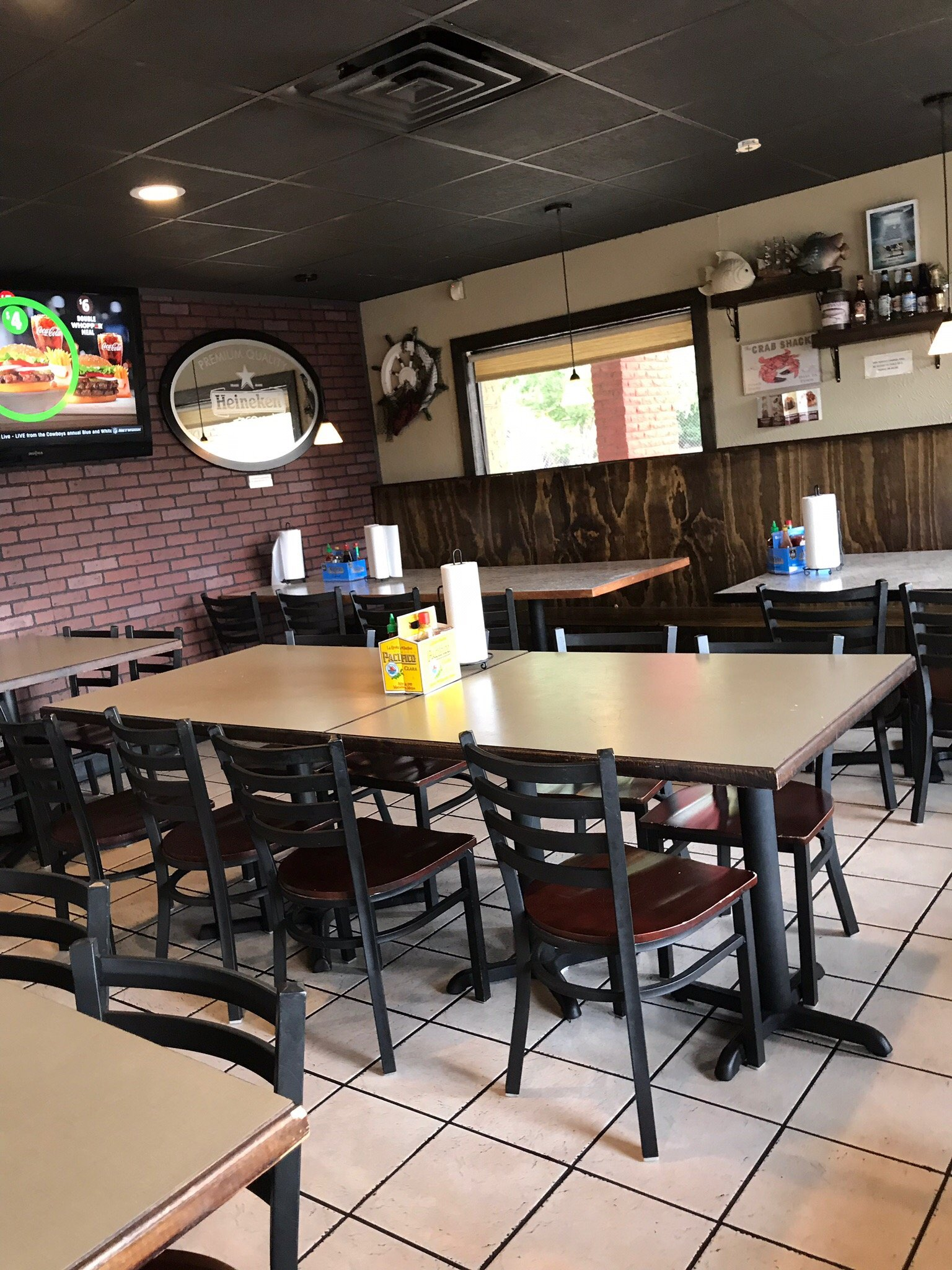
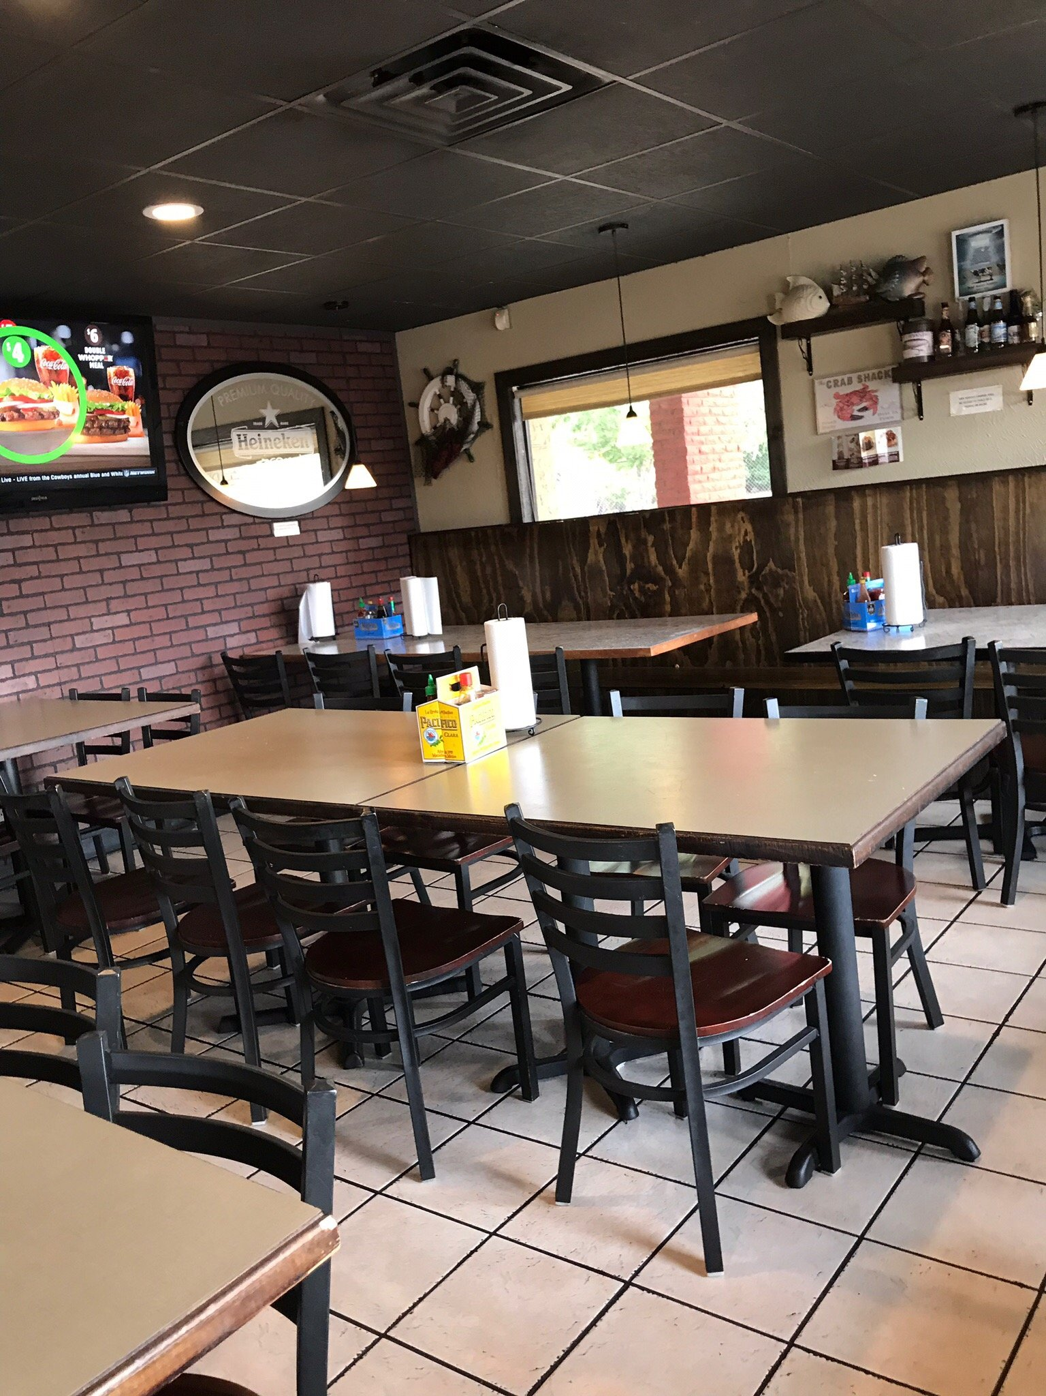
- smoke detector [735,138,762,155]
